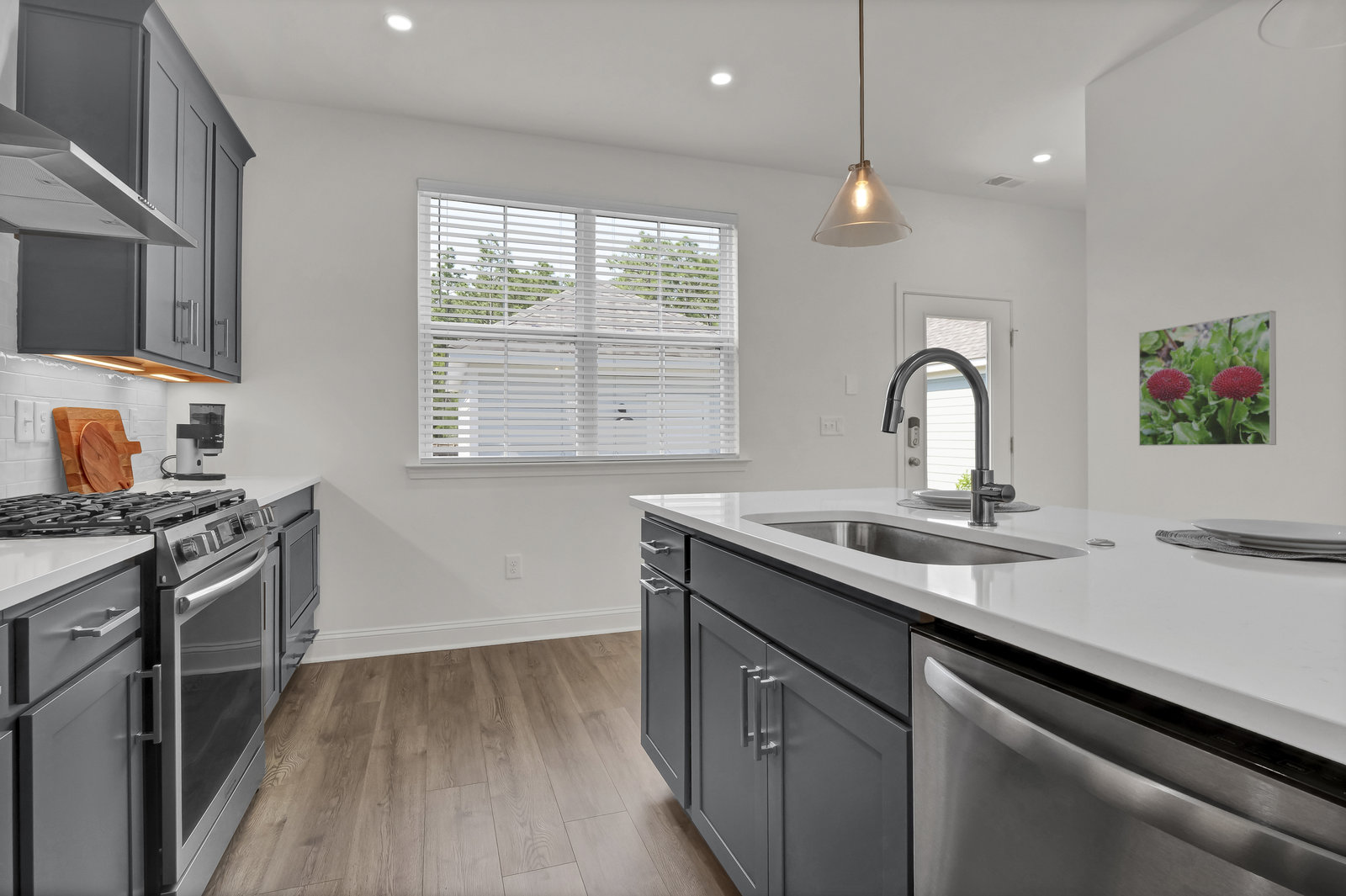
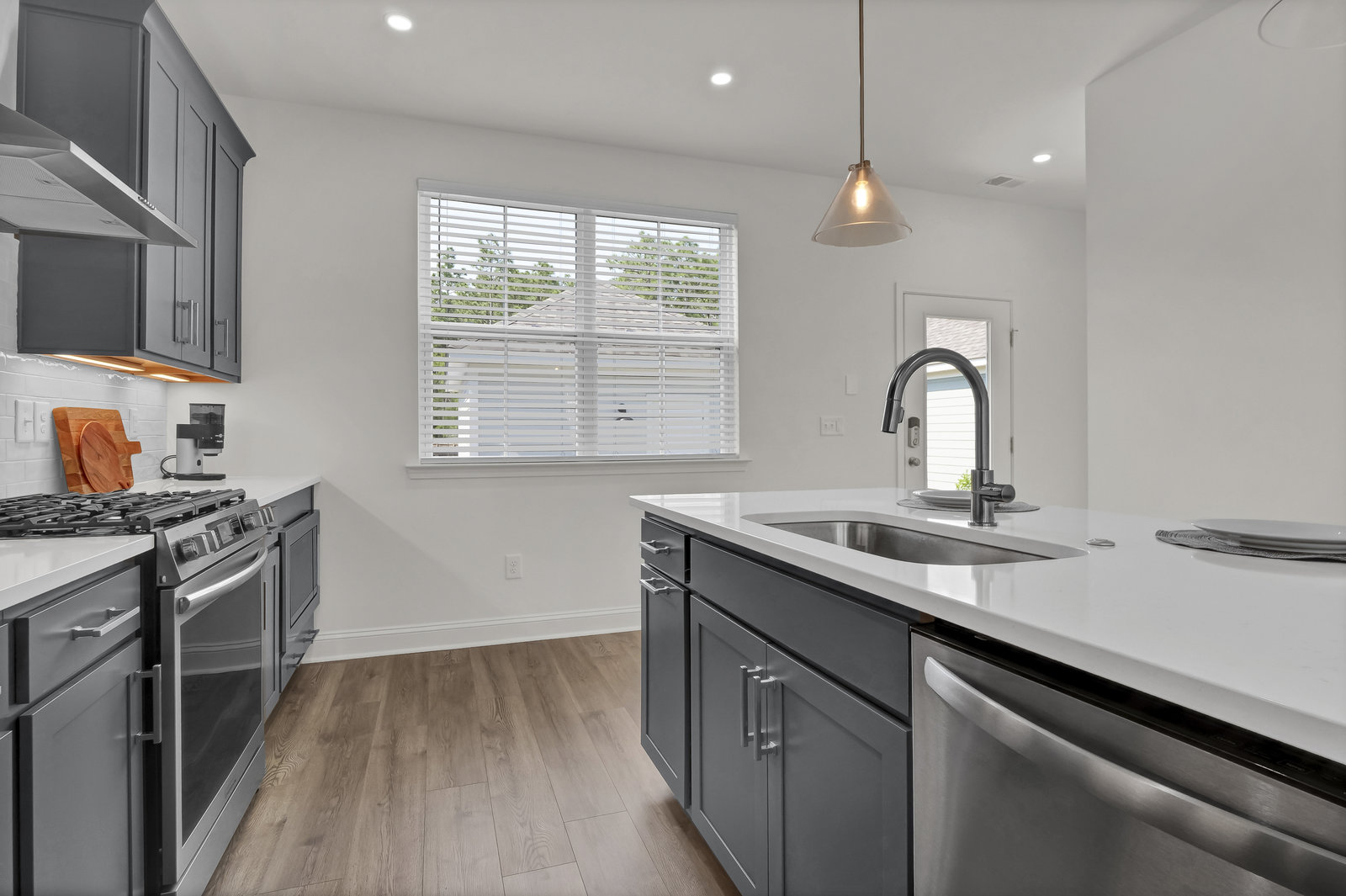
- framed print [1138,310,1277,447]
